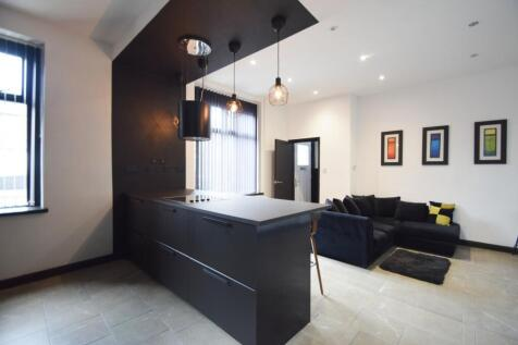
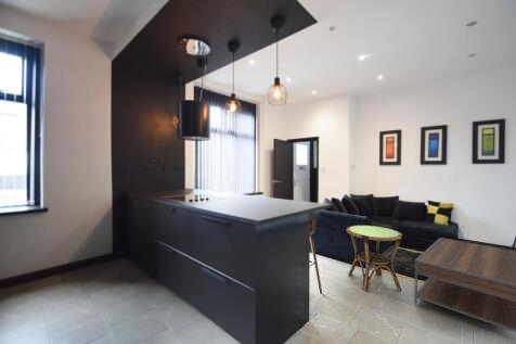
+ side table [346,225,403,292]
+ coffee table [413,237,516,333]
